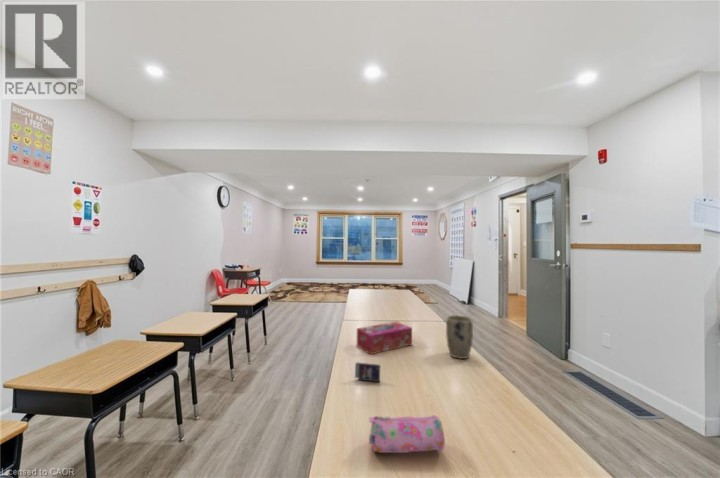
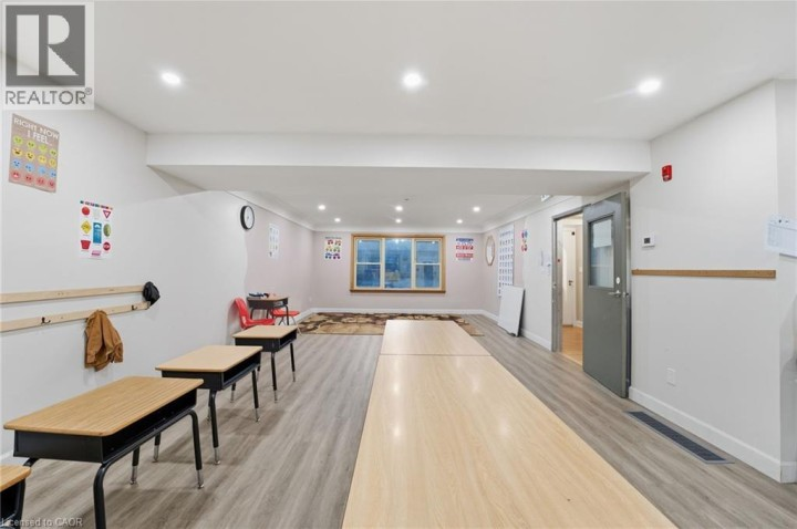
- tissue box [356,321,413,356]
- crayon box [354,361,381,383]
- pencil case [368,414,446,454]
- plant pot [445,314,474,360]
